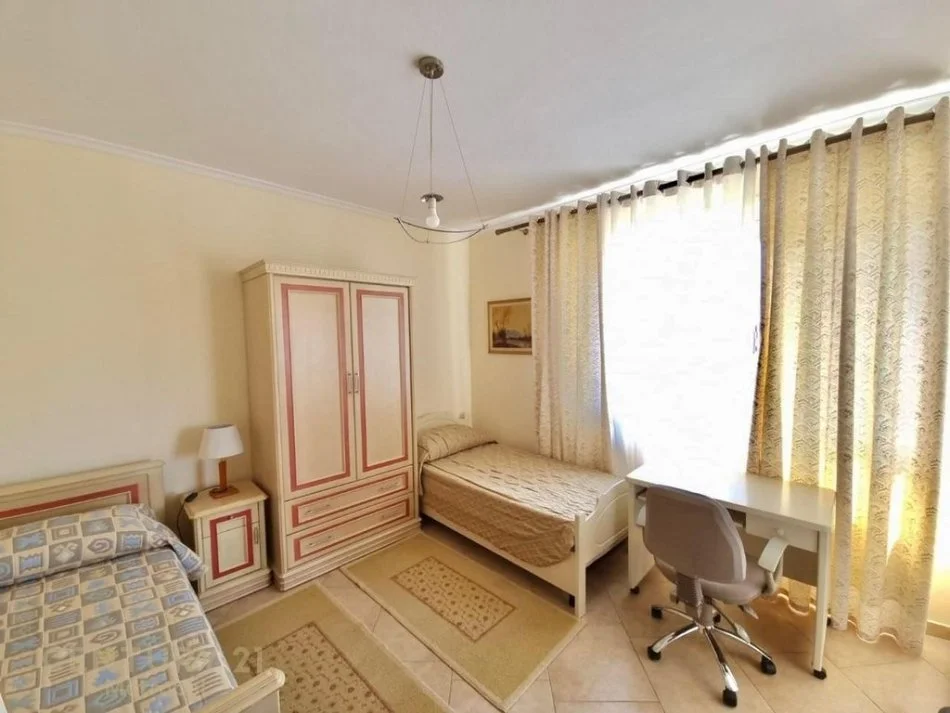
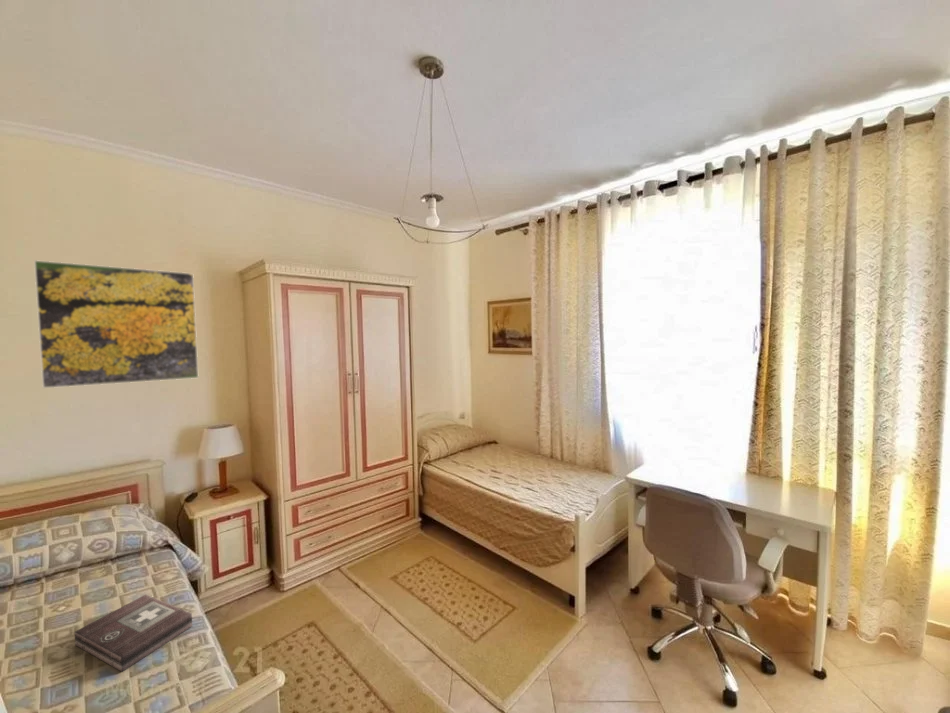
+ first aid kit [74,594,193,673]
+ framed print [33,259,200,389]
